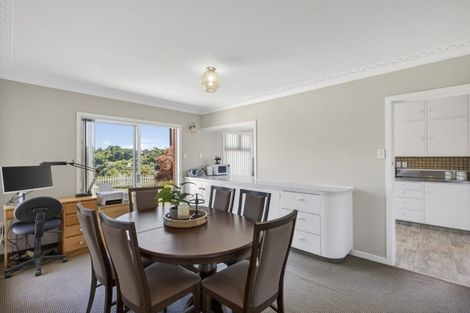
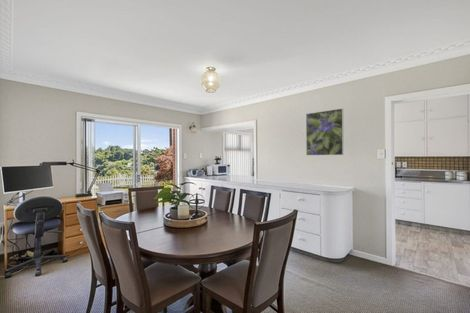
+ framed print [305,107,345,156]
